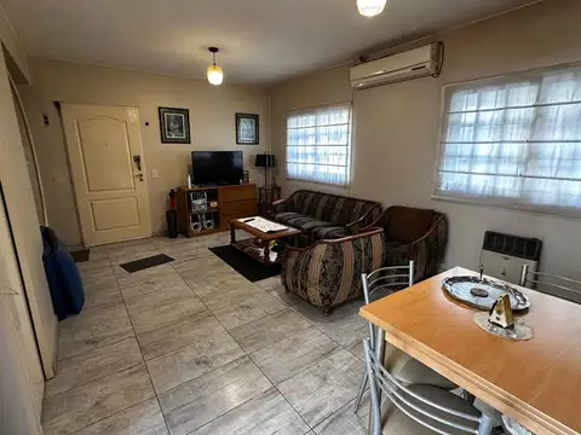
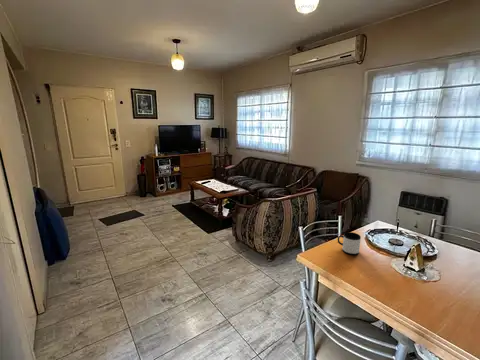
+ mug [337,231,362,256]
